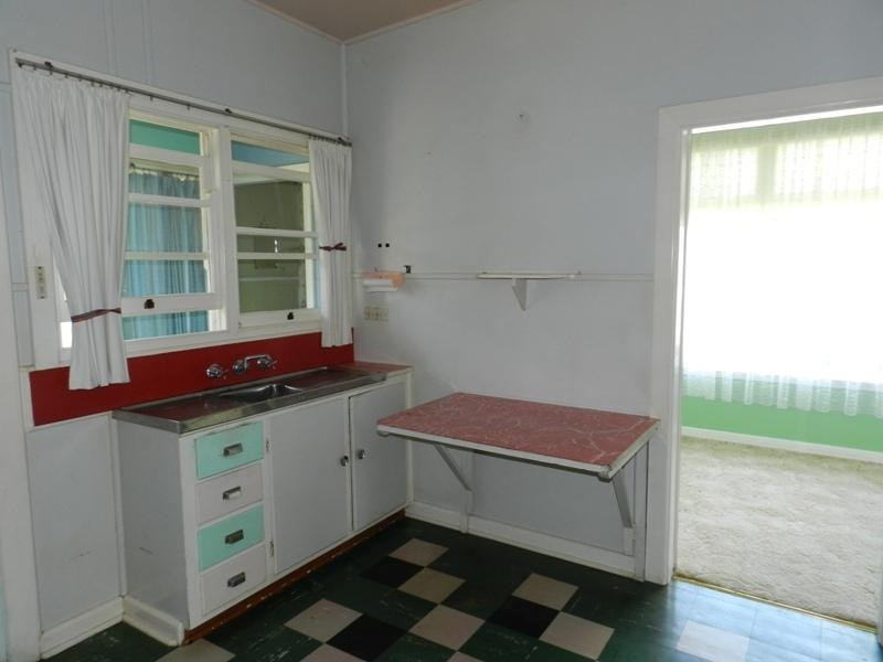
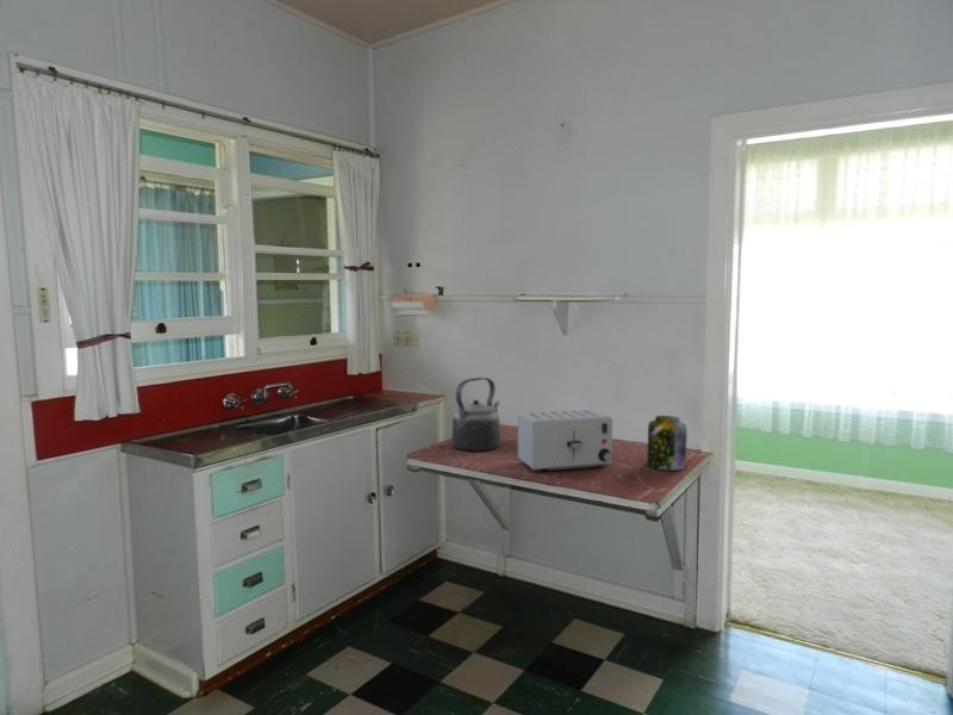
+ kettle [450,377,502,452]
+ toaster [517,408,613,473]
+ jar [646,415,689,472]
